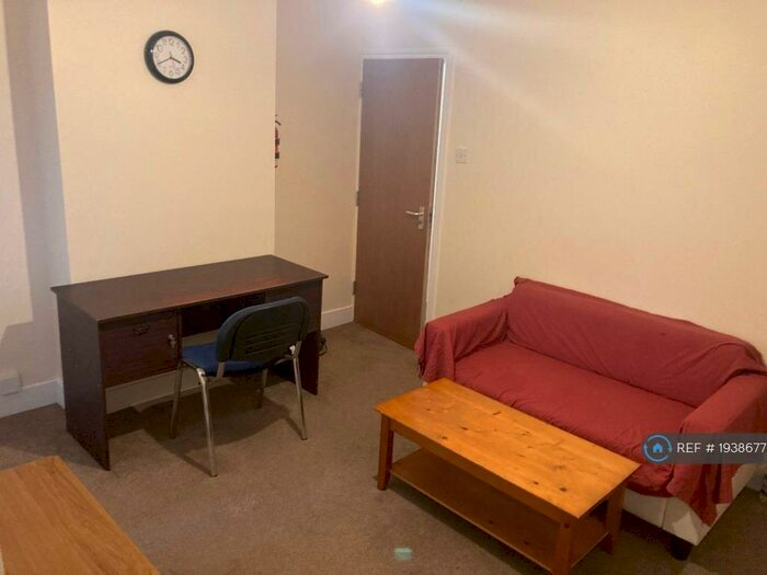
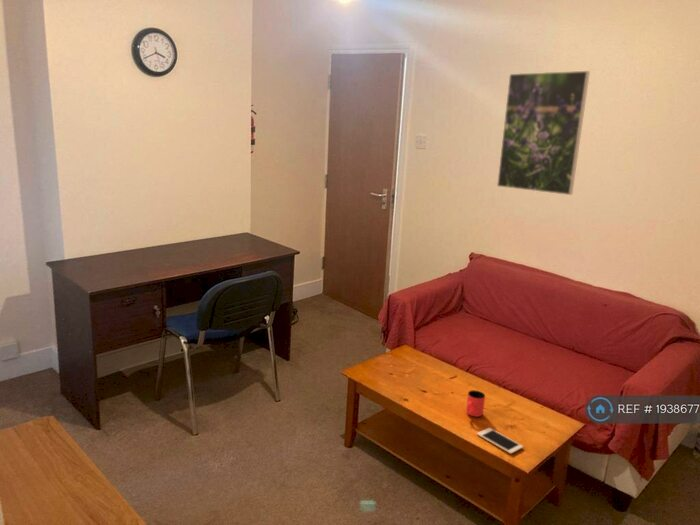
+ cup [465,389,486,418]
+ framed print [496,70,591,196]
+ cell phone [476,427,524,455]
